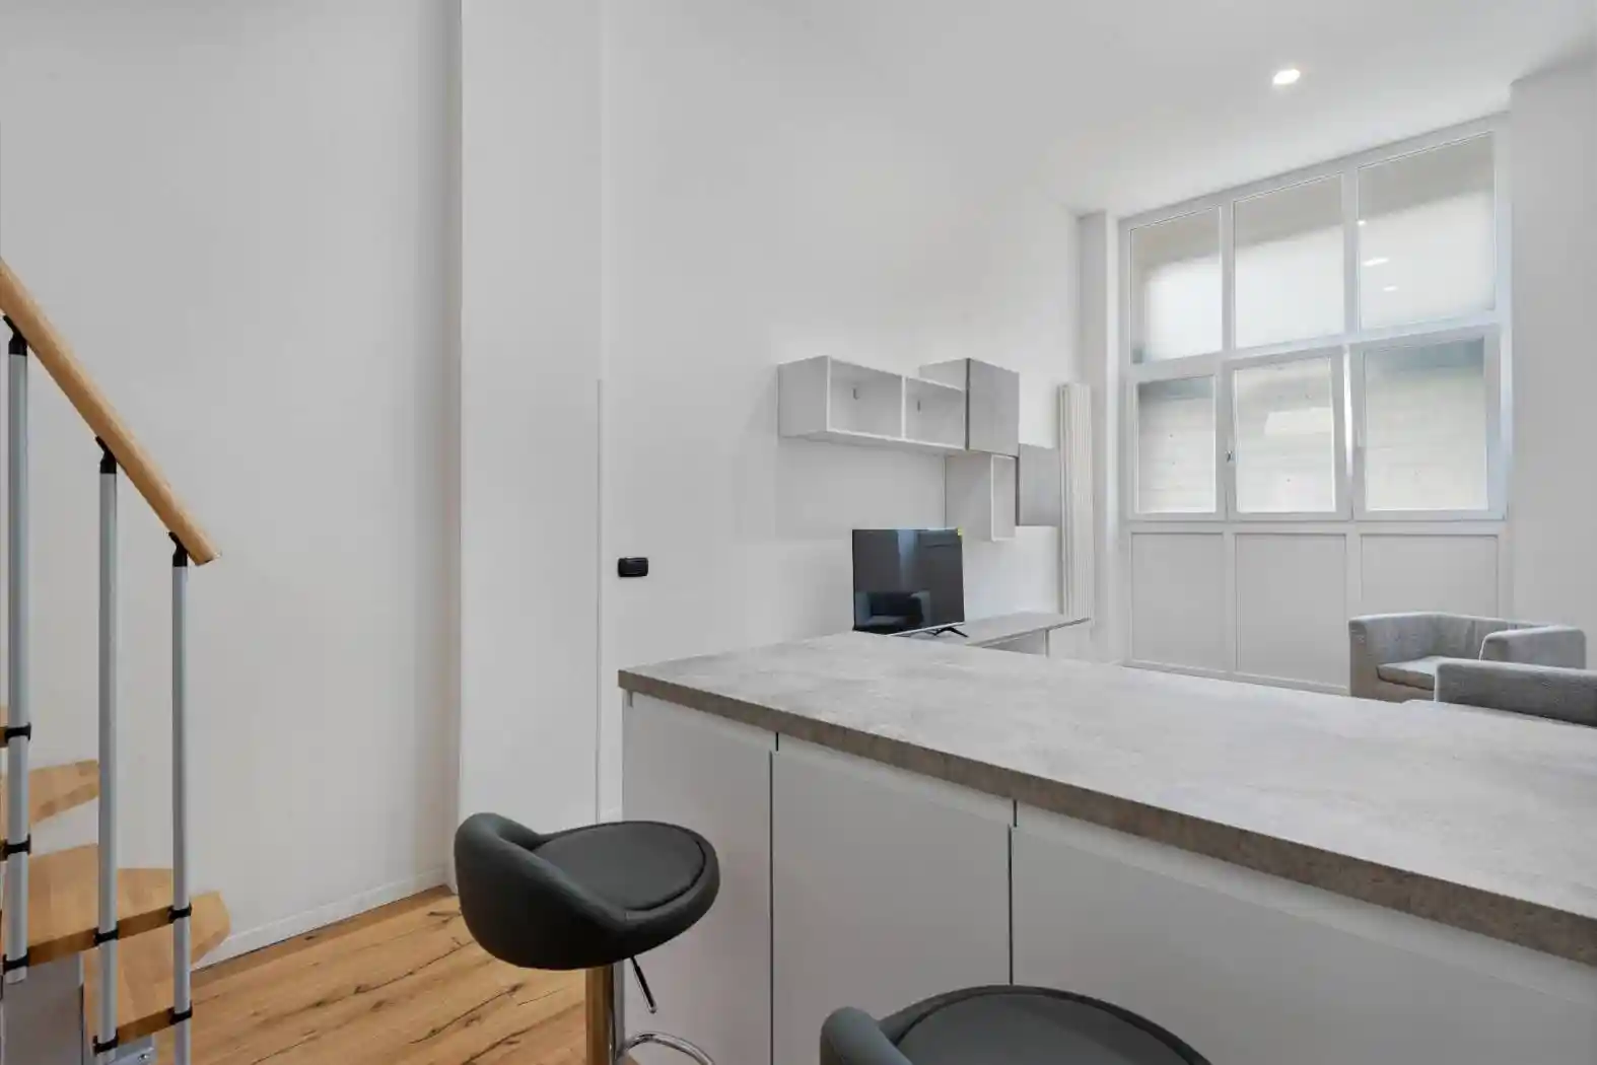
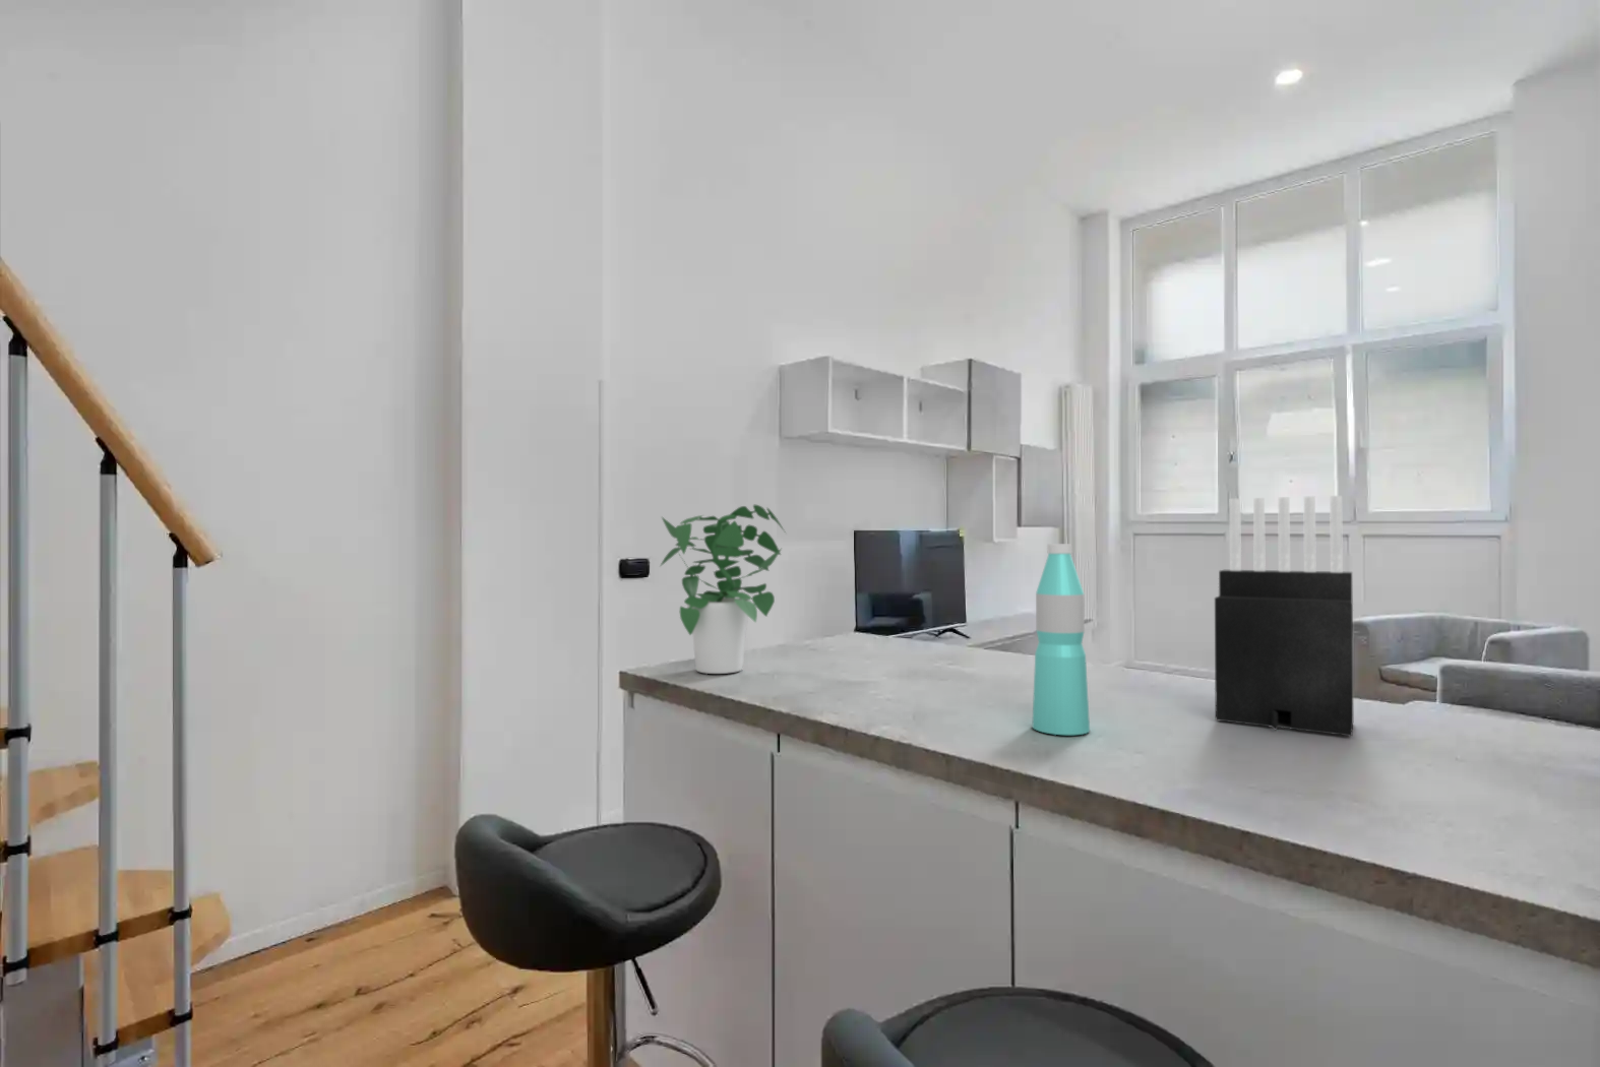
+ water bottle [1031,543,1091,736]
+ potted plant [659,504,787,675]
+ knife block [1214,495,1355,738]
